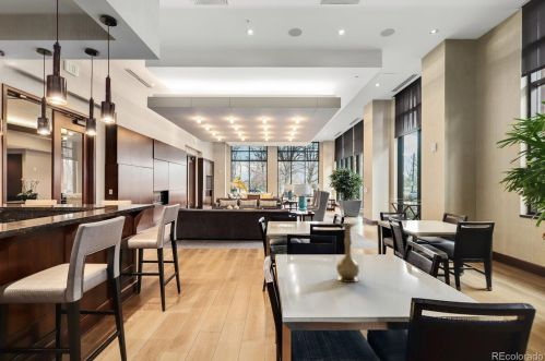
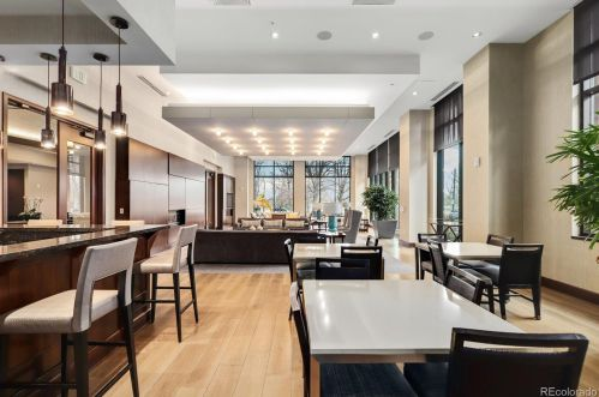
- vase [335,222,360,284]
